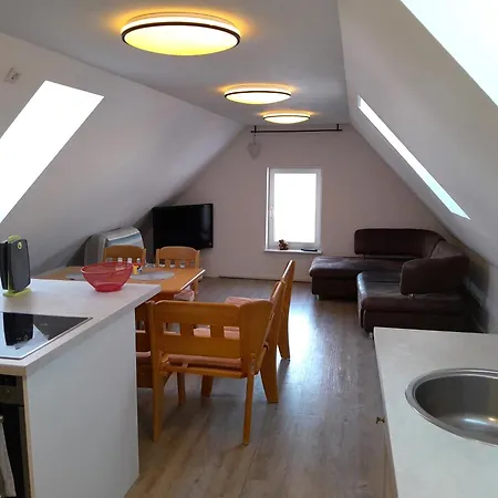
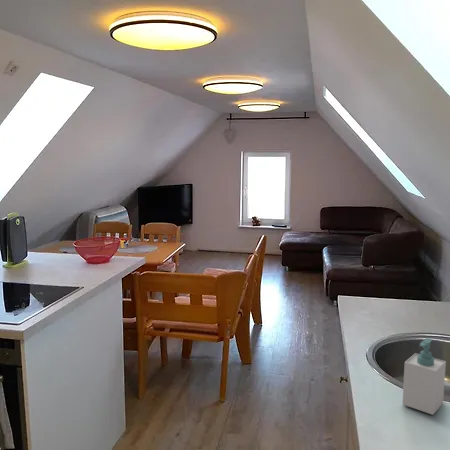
+ soap bottle [401,337,447,416]
